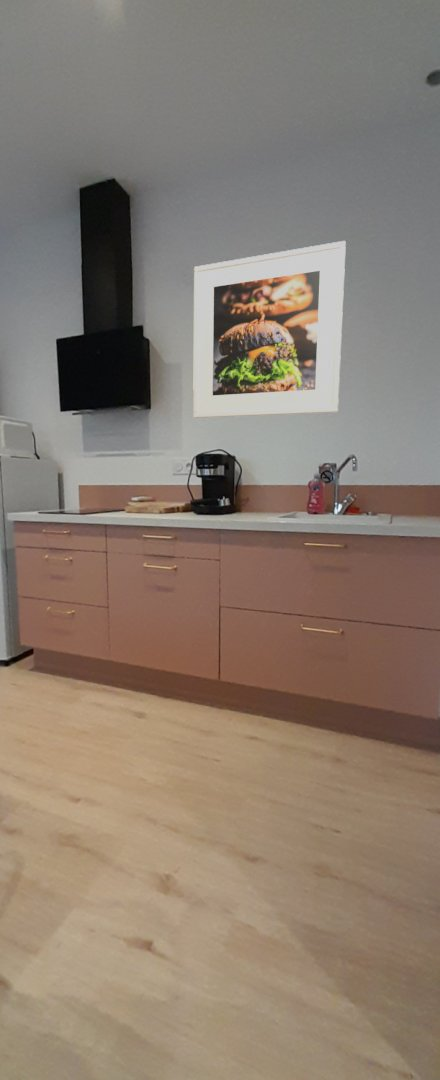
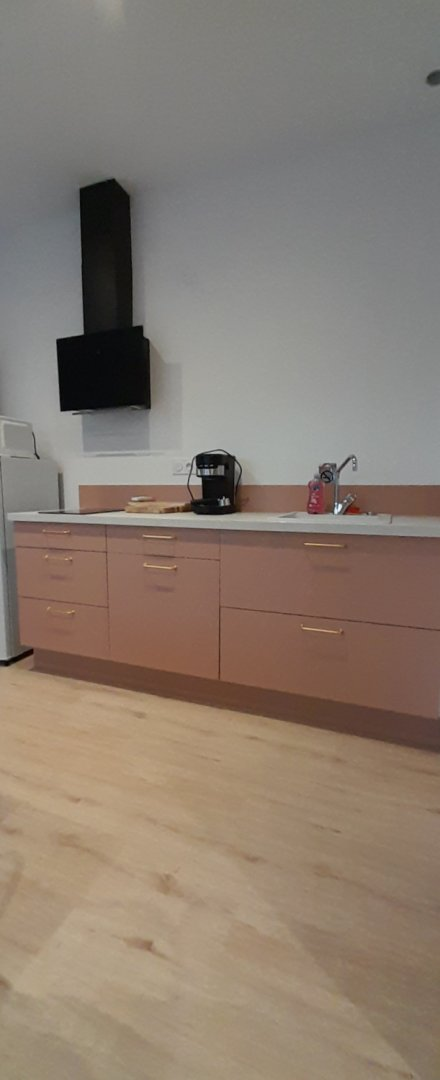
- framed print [192,240,347,419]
